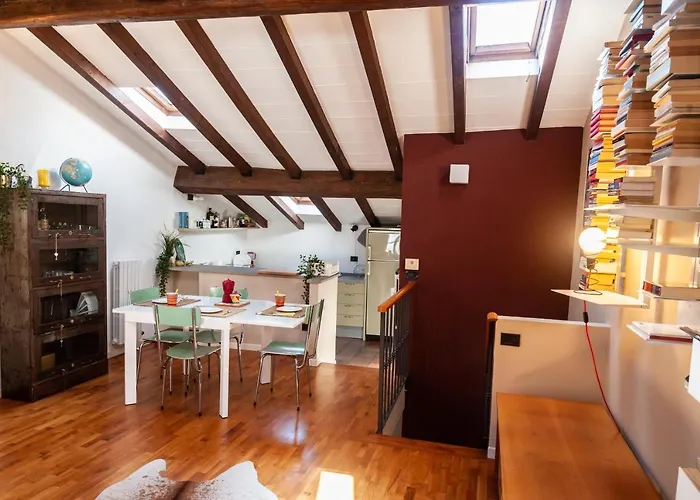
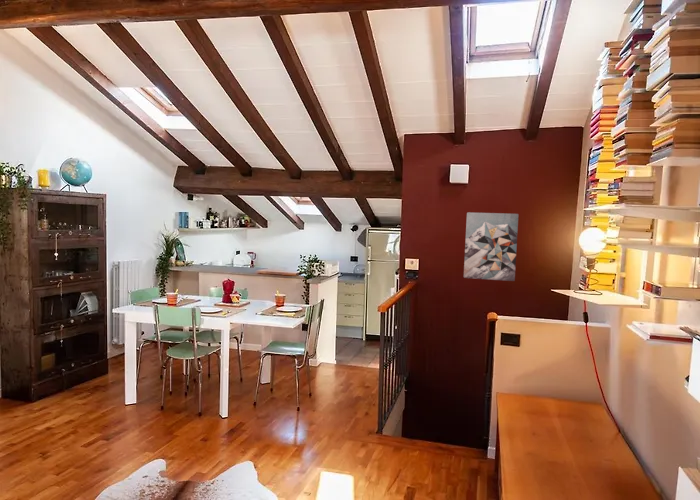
+ wall art [463,211,519,282]
